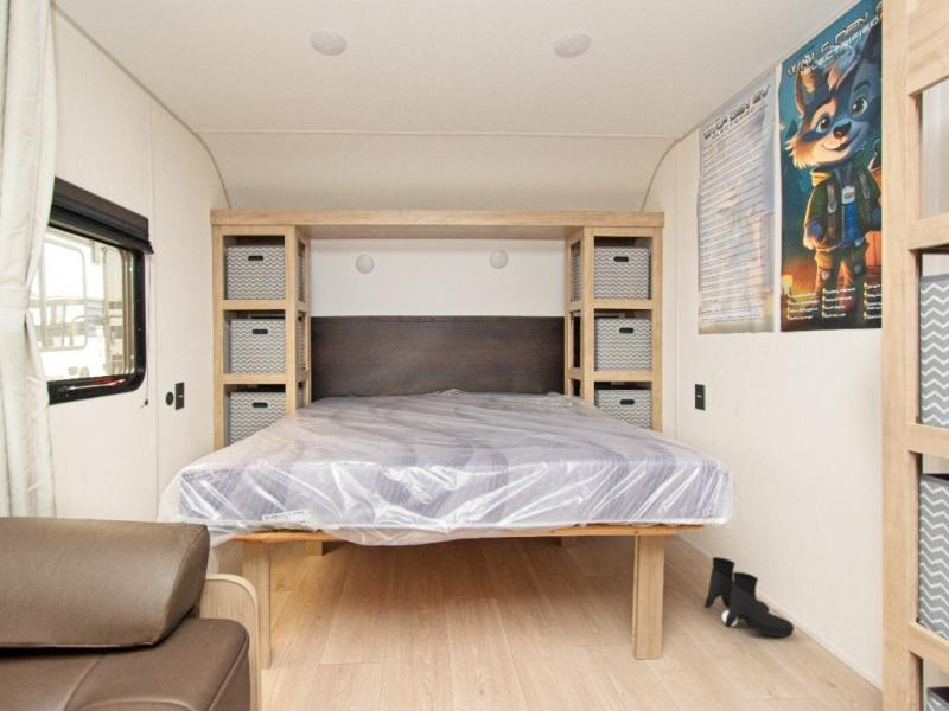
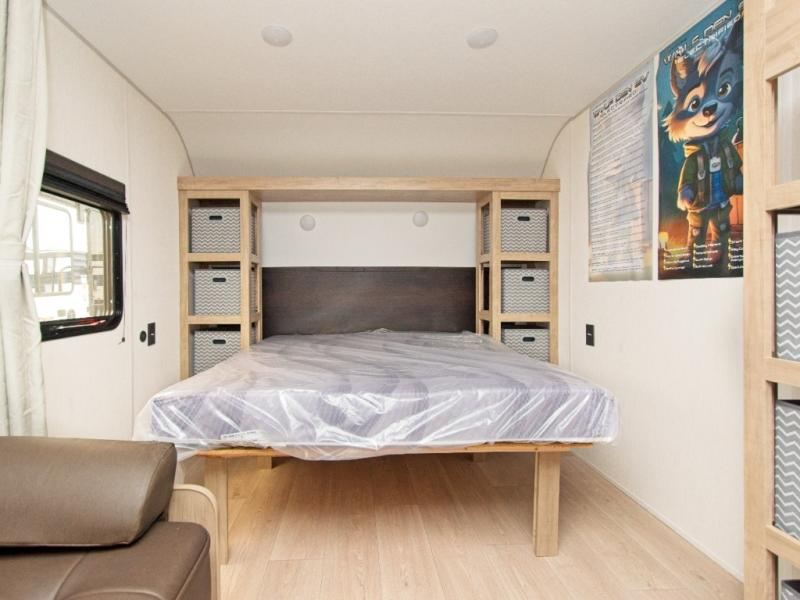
- boots [703,556,796,638]
